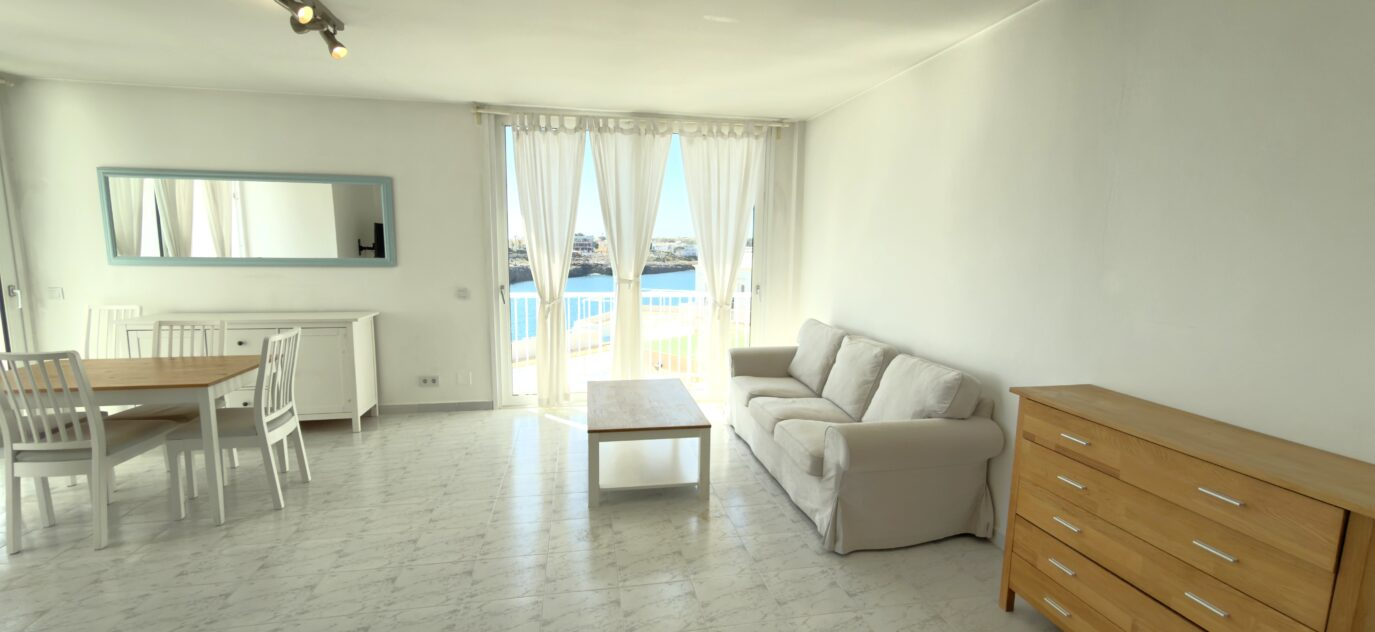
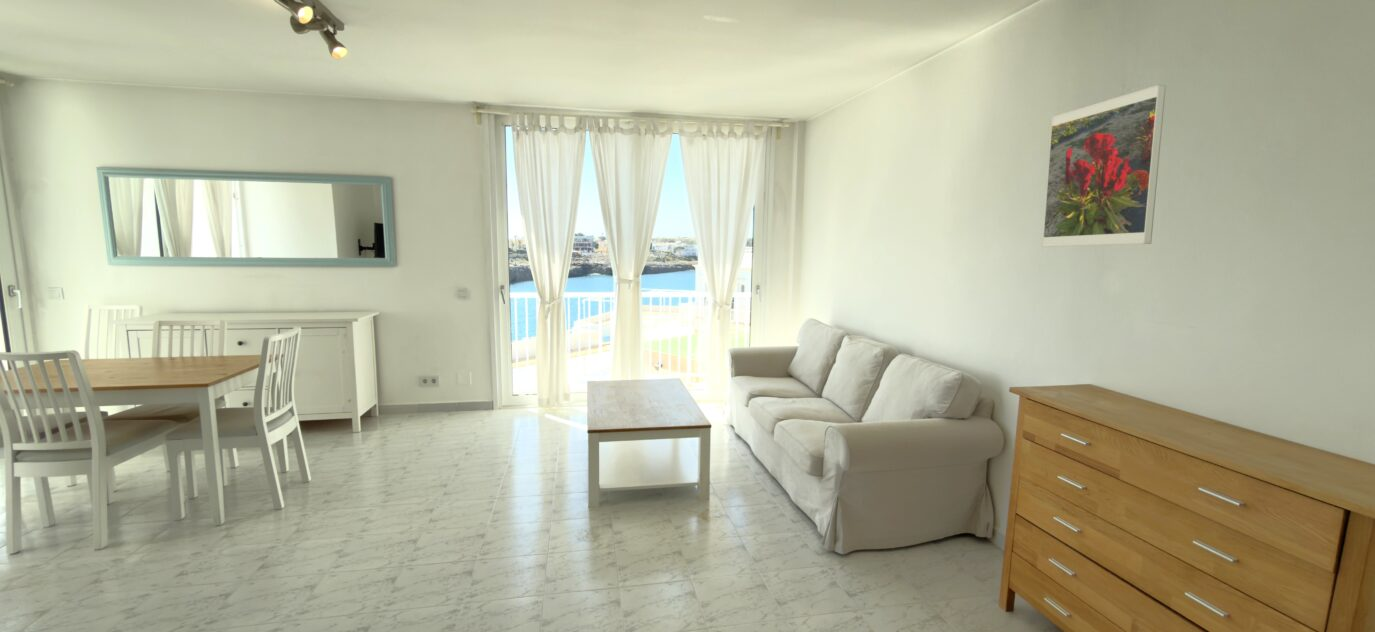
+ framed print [1041,84,1167,248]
